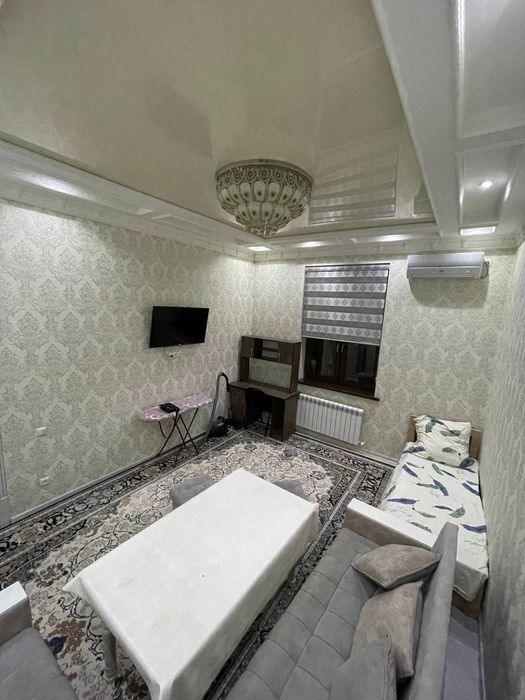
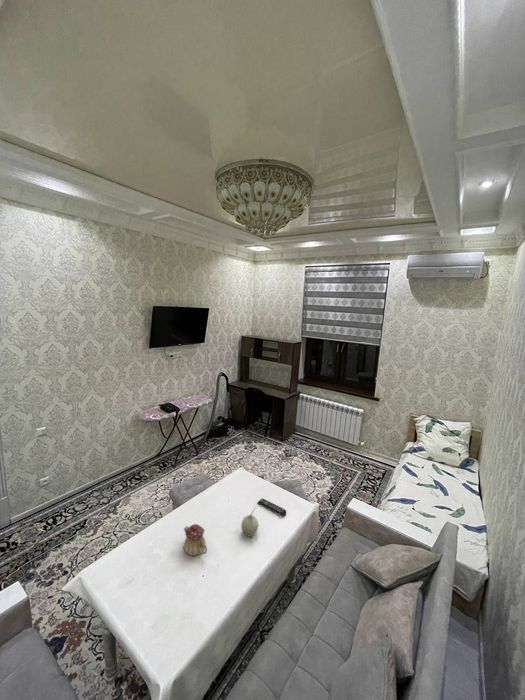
+ teapot [182,523,208,557]
+ fruit [240,506,259,537]
+ remote control [257,498,287,517]
